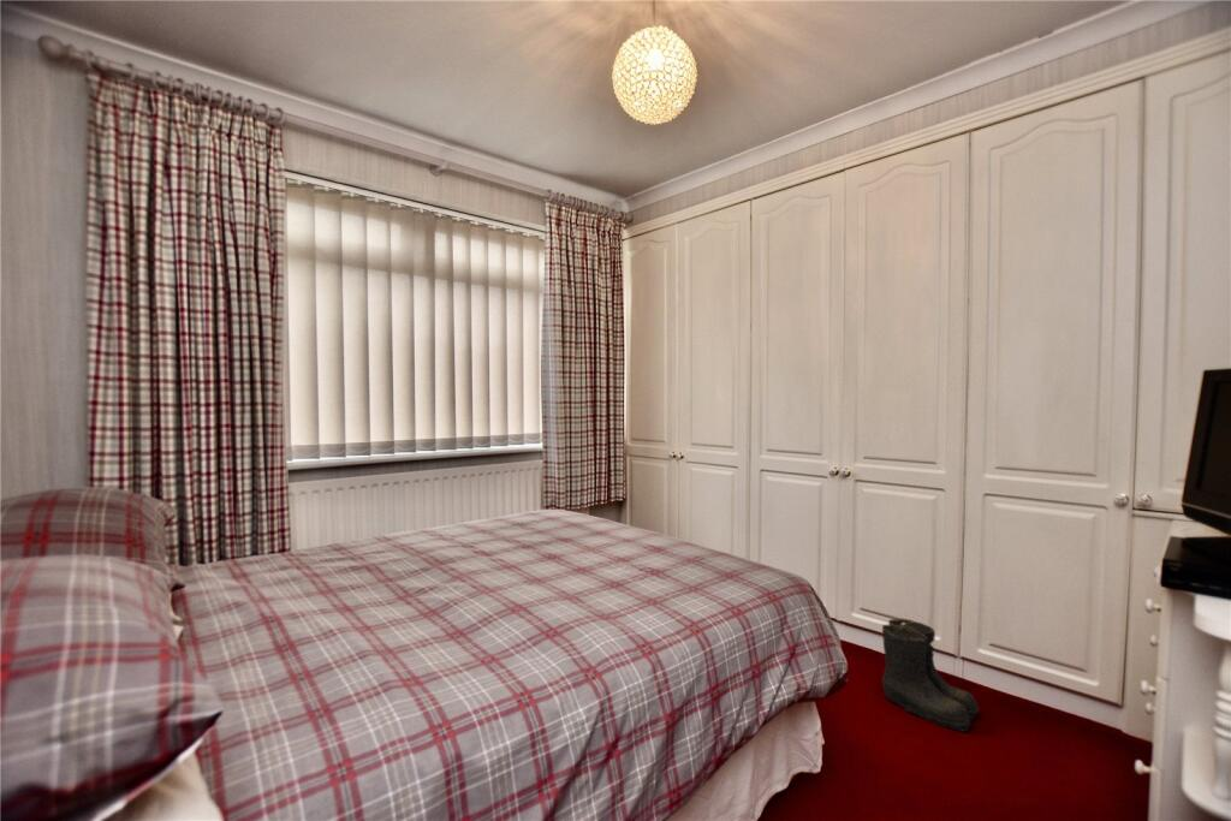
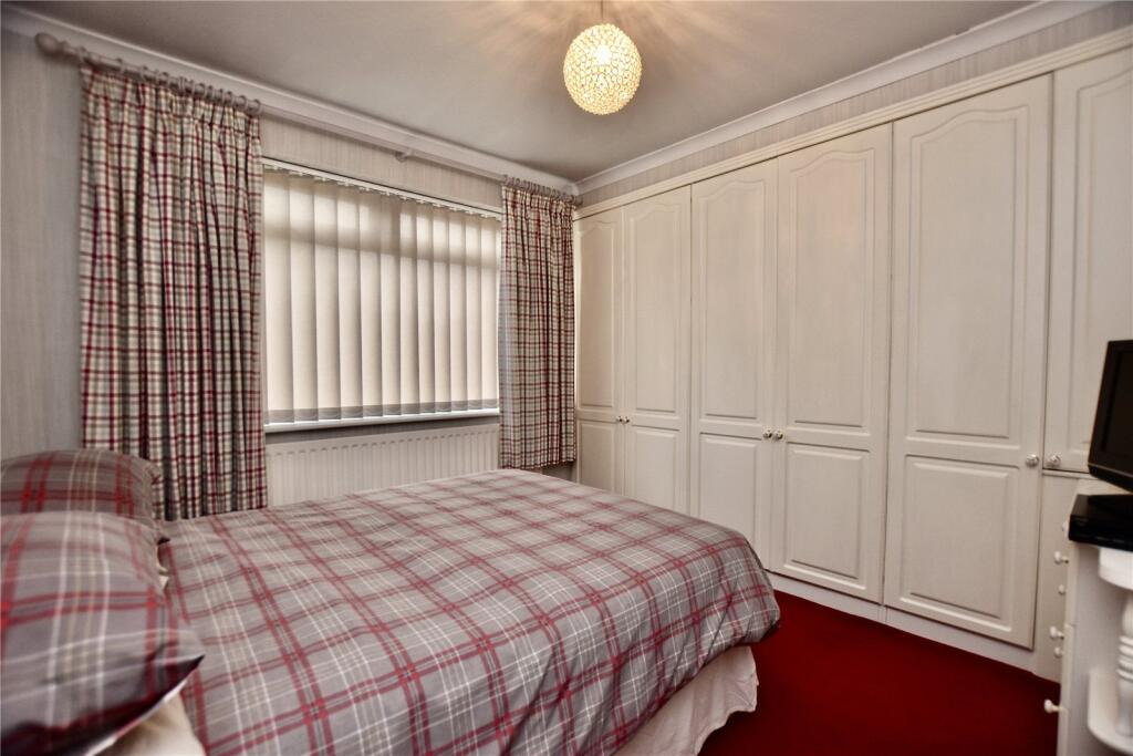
- boots [880,618,980,733]
